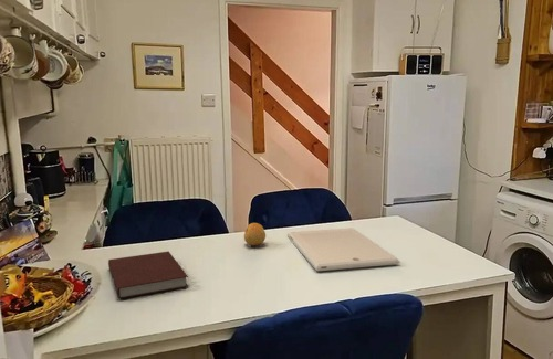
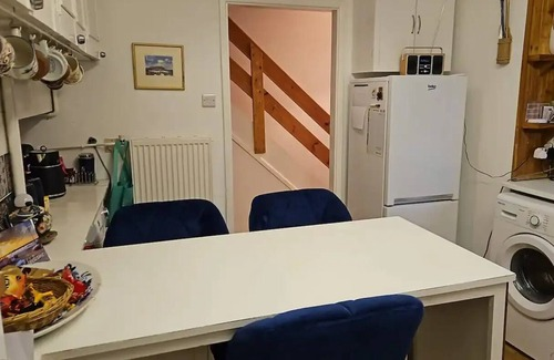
- fruit [243,222,267,246]
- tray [286,226,400,272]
- notebook [107,251,189,299]
